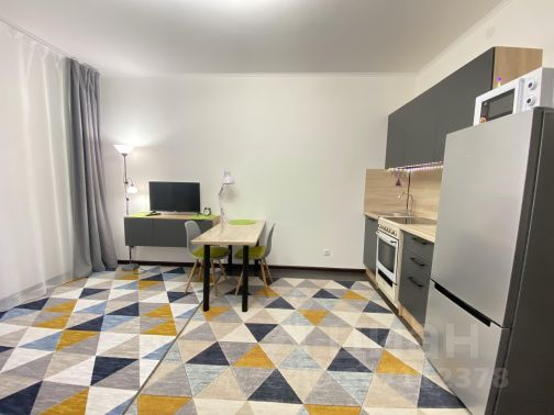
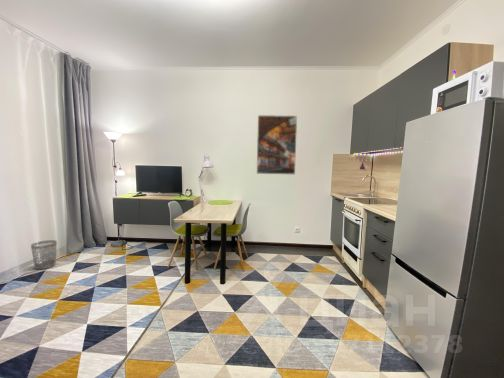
+ wastebasket [30,239,58,270]
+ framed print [256,114,298,175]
